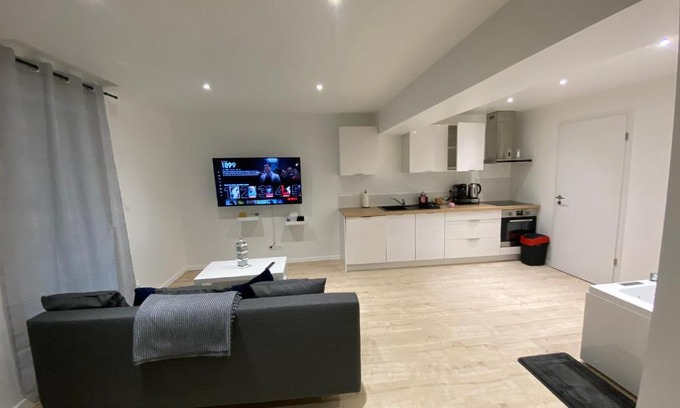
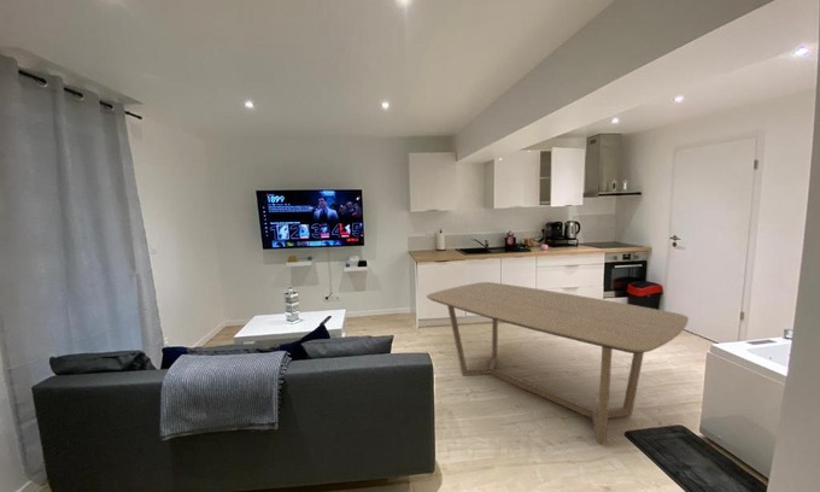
+ dining table [426,281,690,445]
